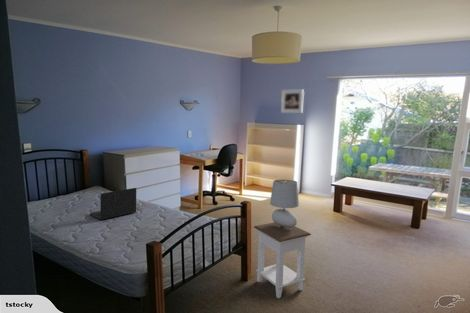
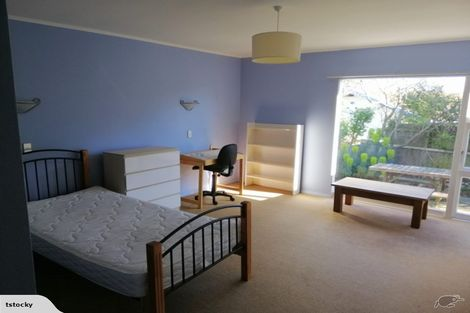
- nightstand [253,222,312,299]
- table lamp [269,178,300,230]
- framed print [280,88,305,114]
- laptop [89,187,137,221]
